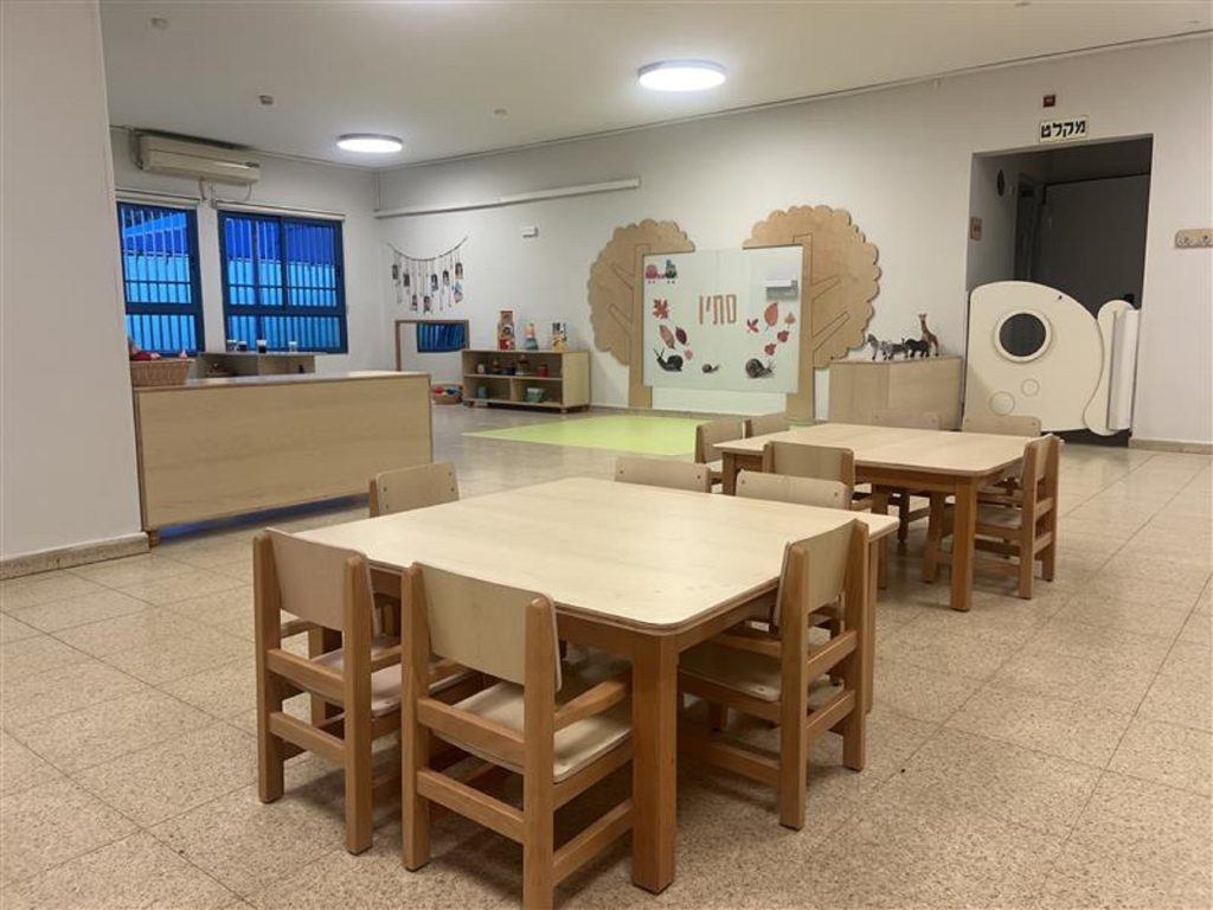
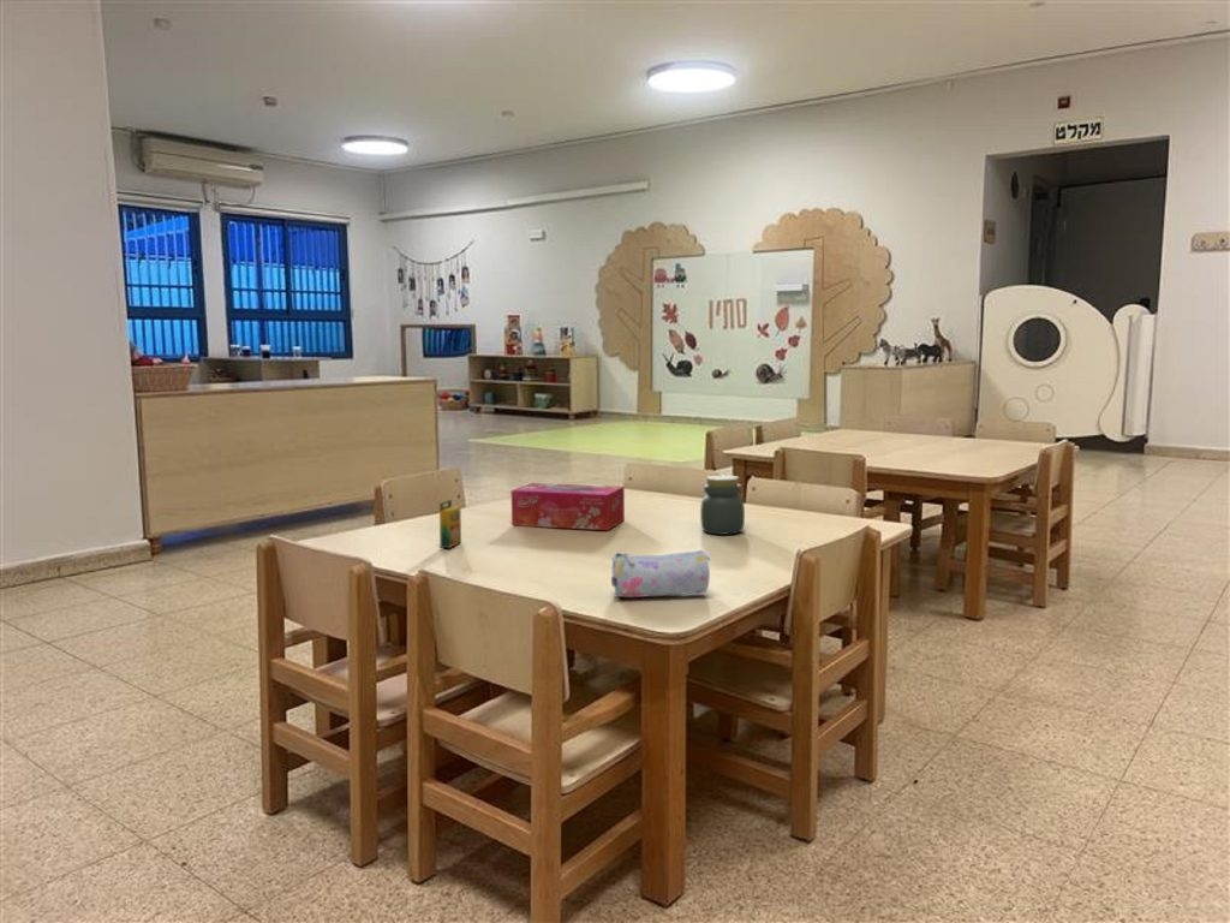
+ pencil case [610,549,712,599]
+ crayon box [438,499,462,549]
+ tissue box [510,482,626,531]
+ jar [699,474,746,536]
